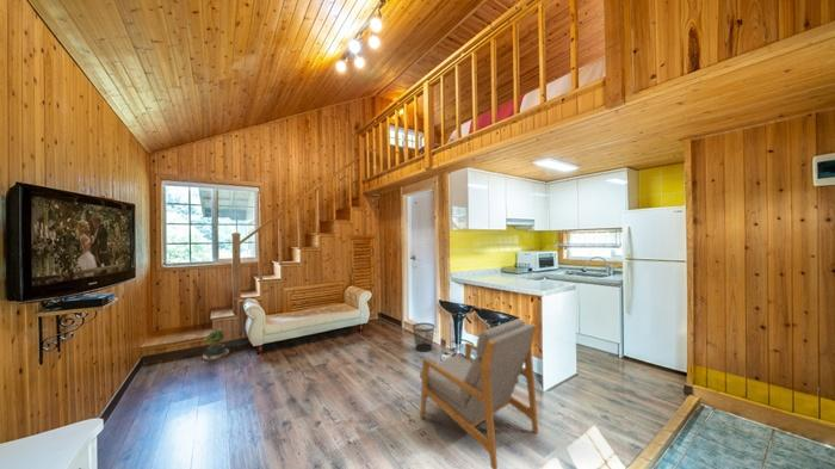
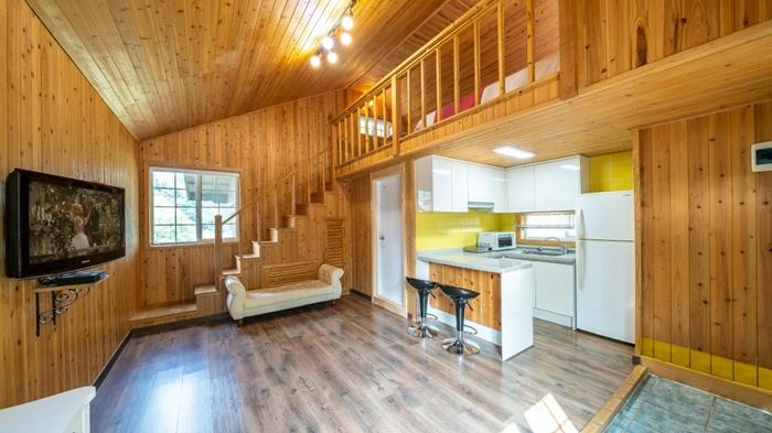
- potted plant [202,328,230,362]
- armchair [419,317,539,469]
- wastebasket [412,322,437,353]
